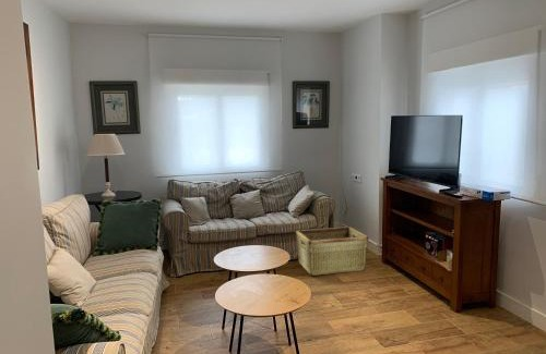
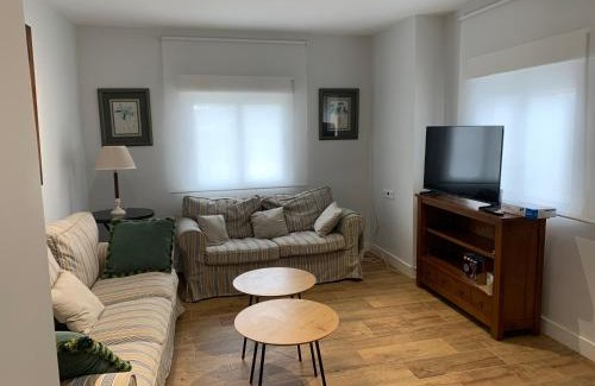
- hamper [295,225,369,277]
